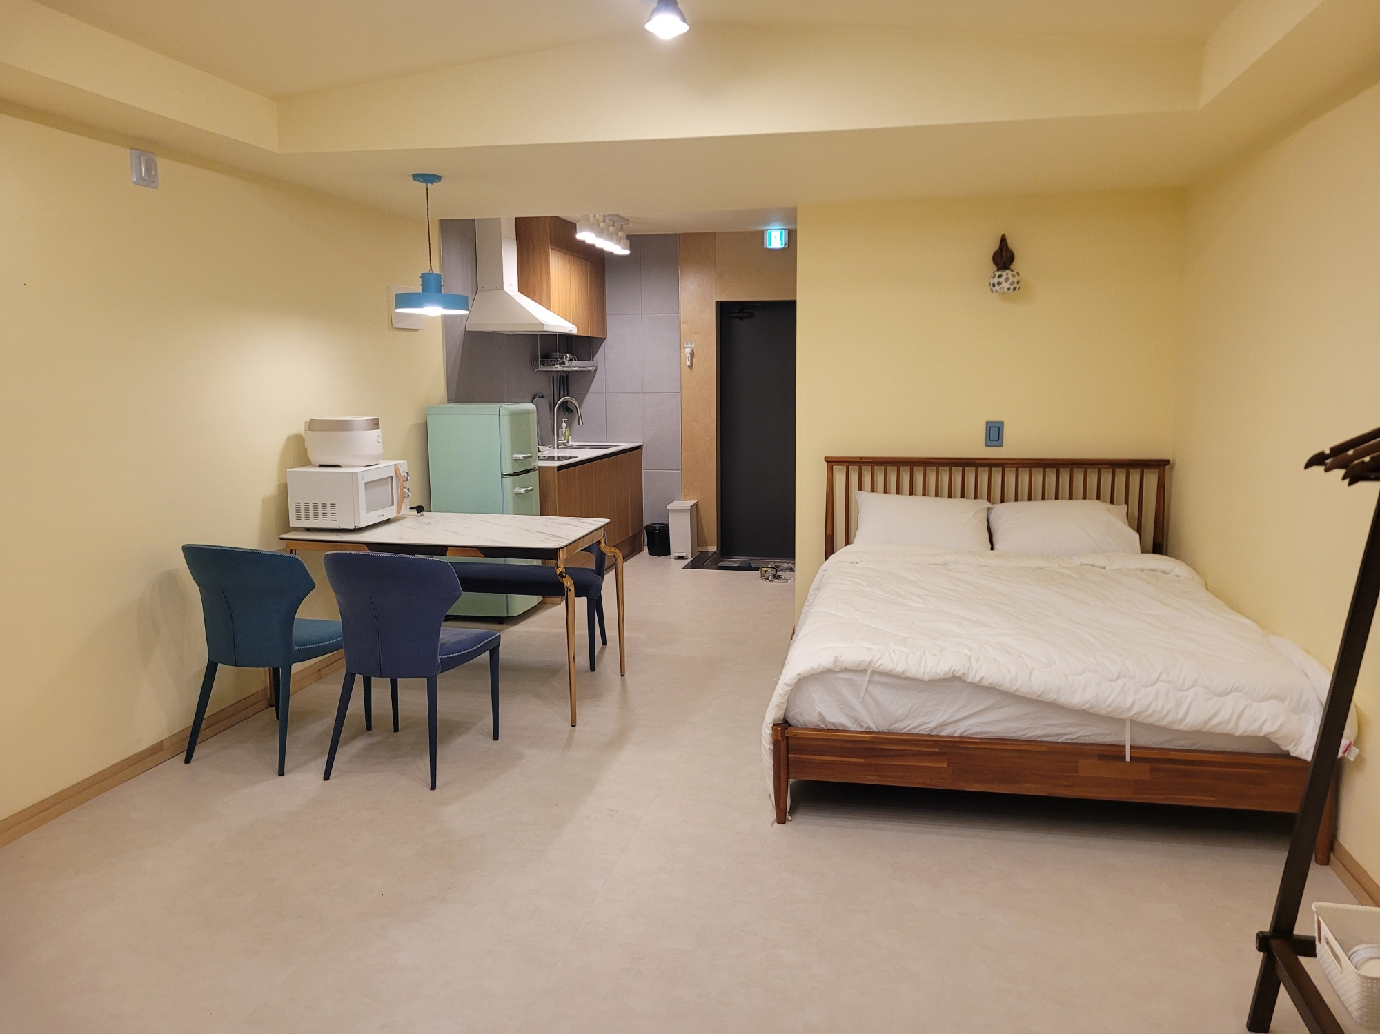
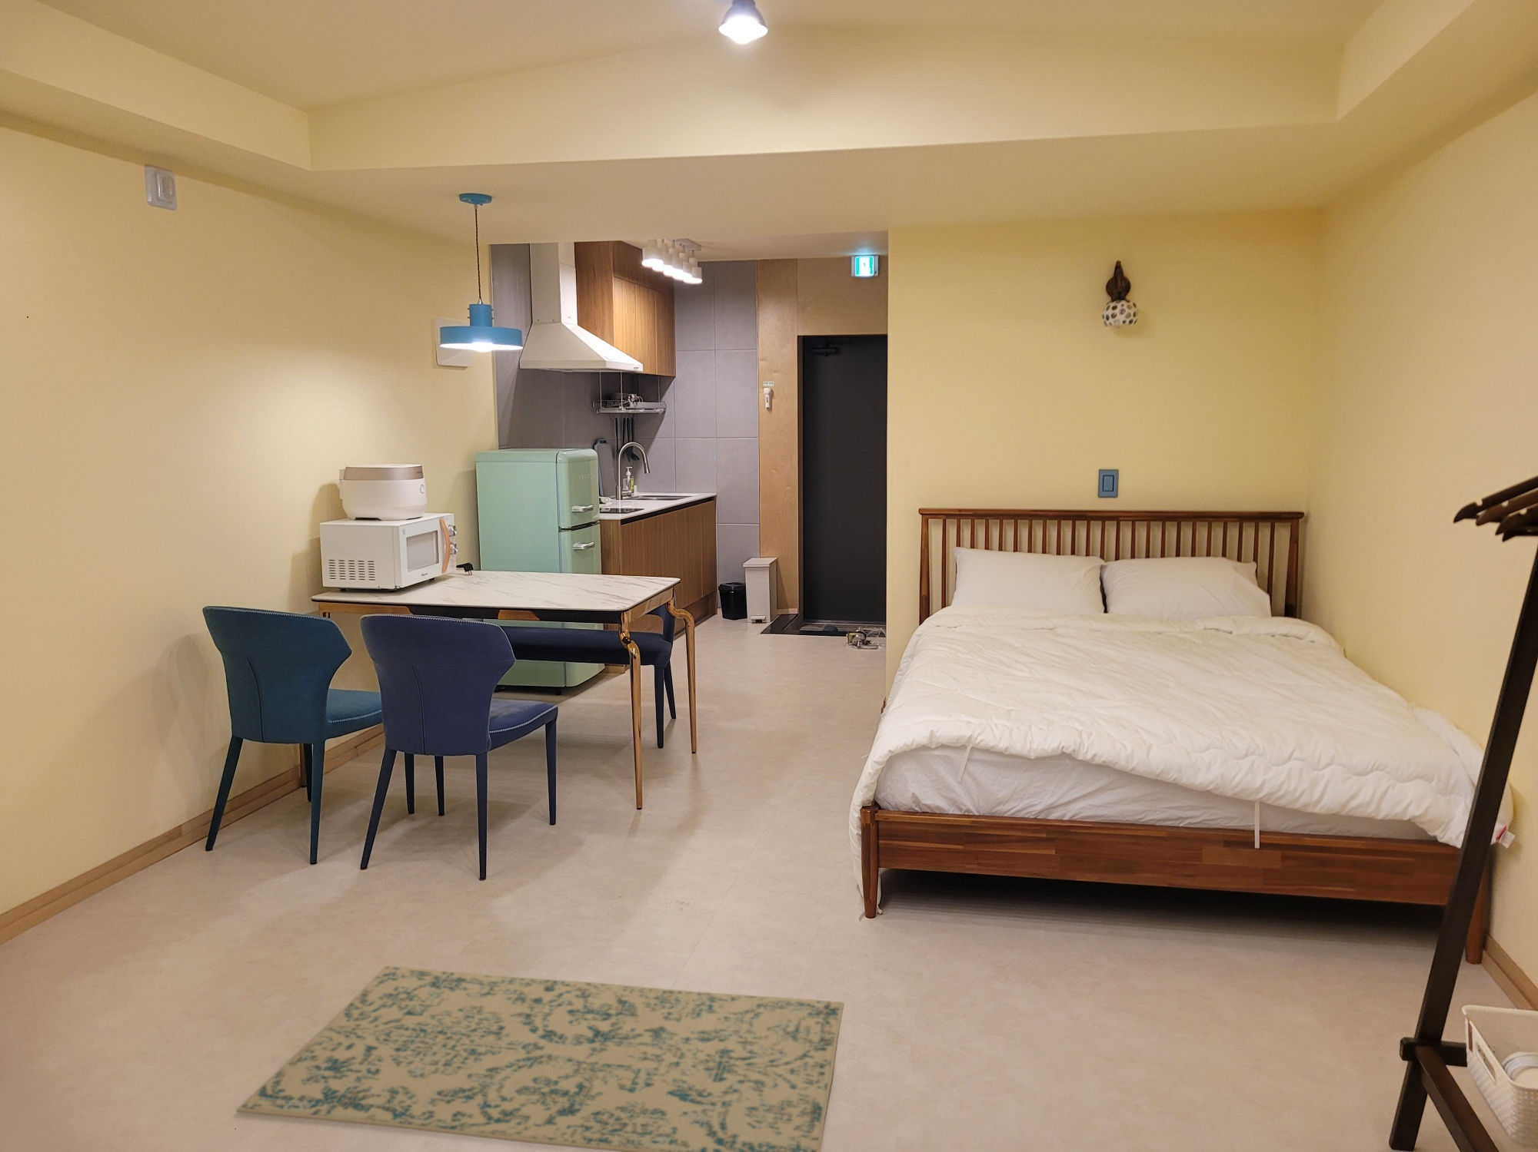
+ rug [235,966,844,1152]
